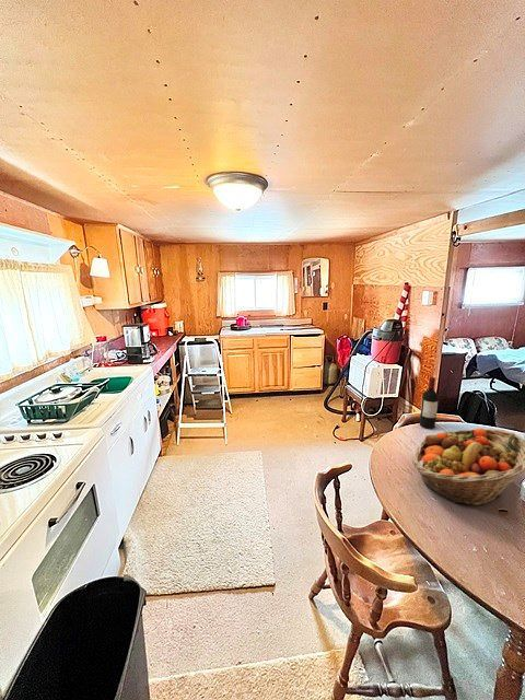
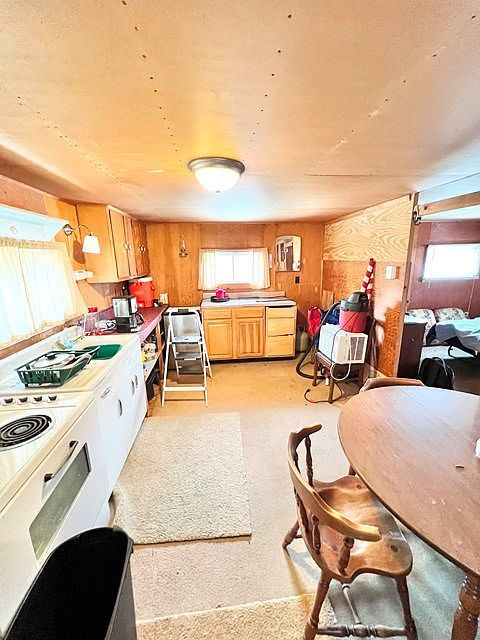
- fruit basket [411,427,525,506]
- wine bottle [419,376,440,430]
